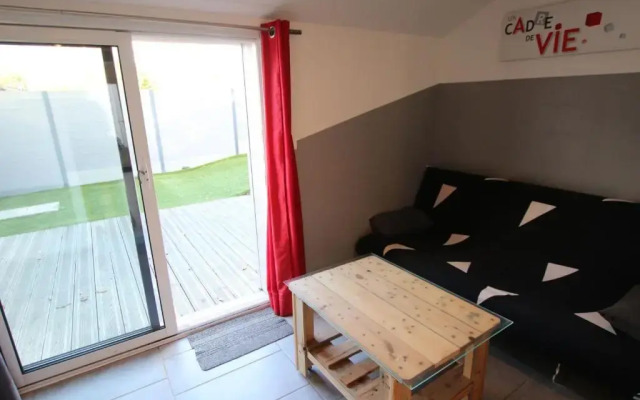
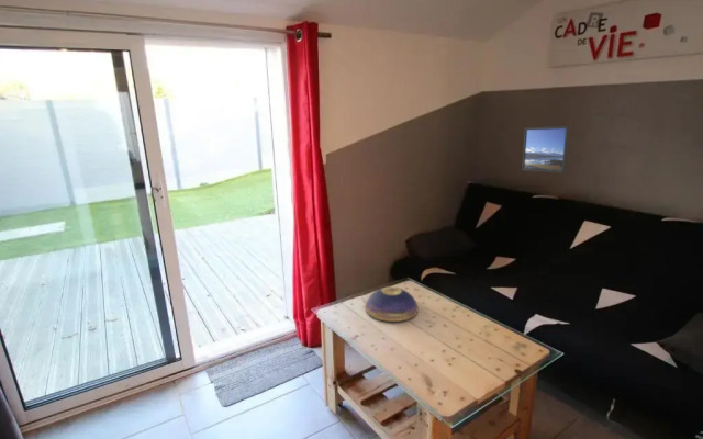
+ decorative bowl [365,285,420,323]
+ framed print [521,125,571,175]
